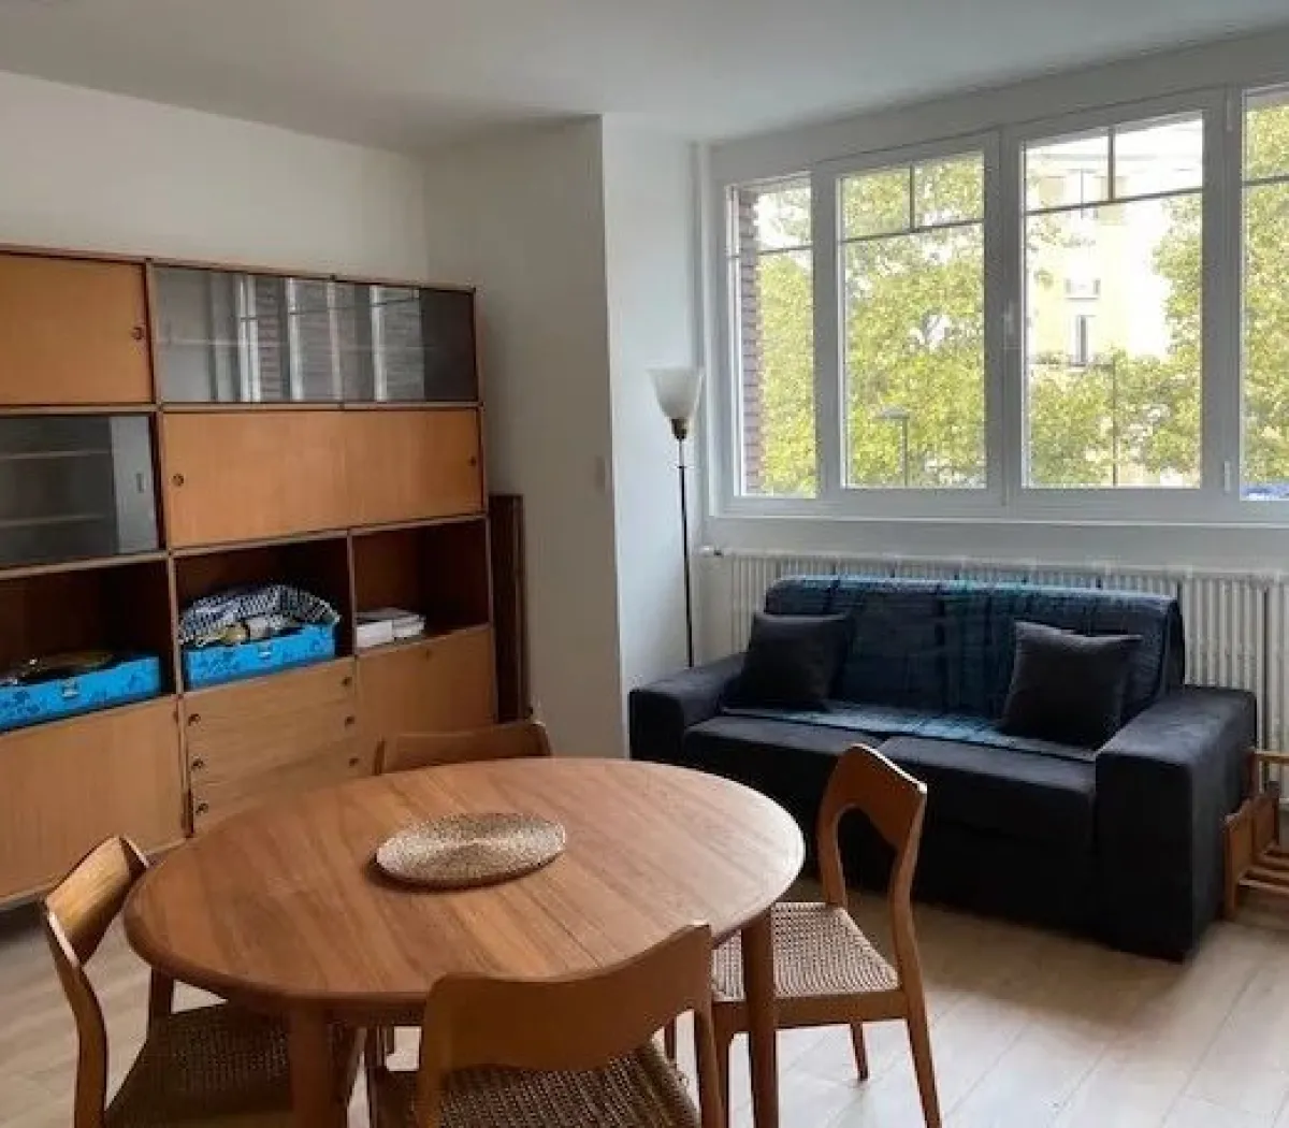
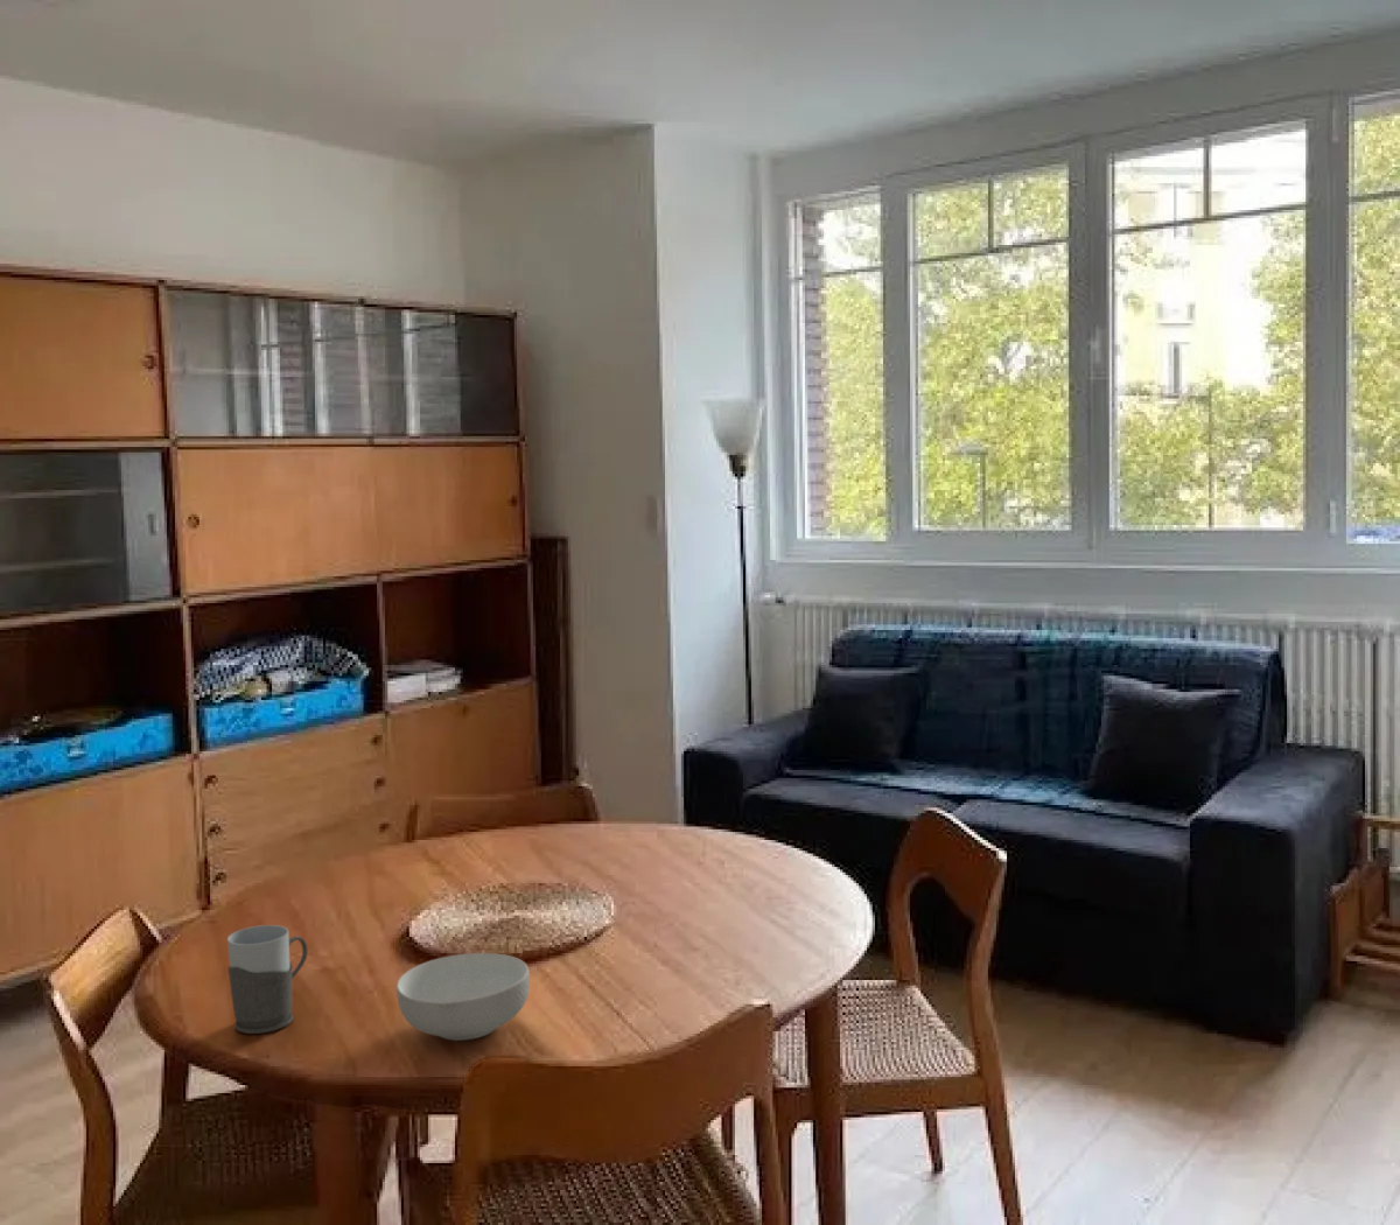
+ mug [226,924,310,1035]
+ cereal bowl [395,952,531,1042]
